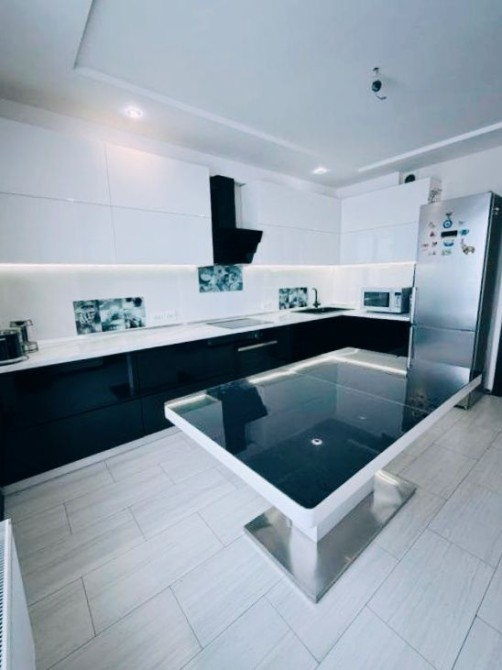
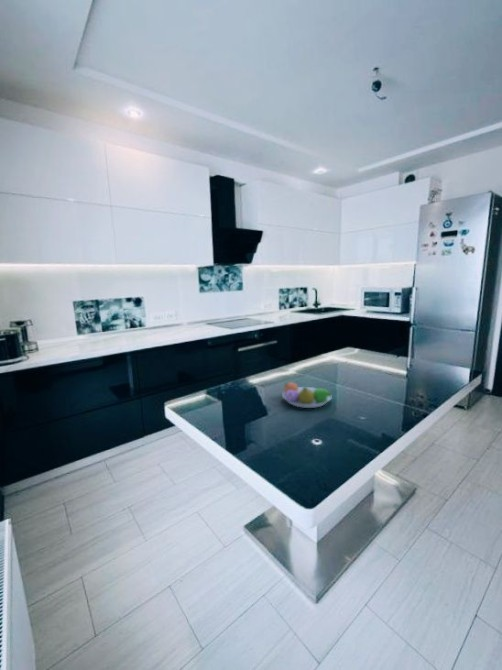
+ fruit bowl [281,381,333,409]
